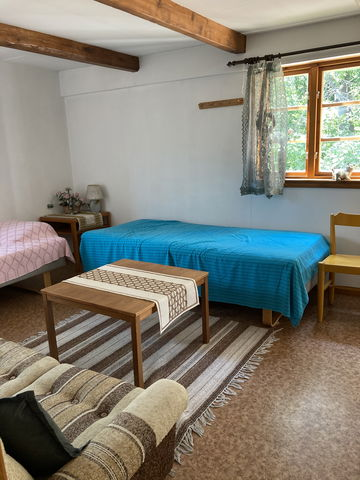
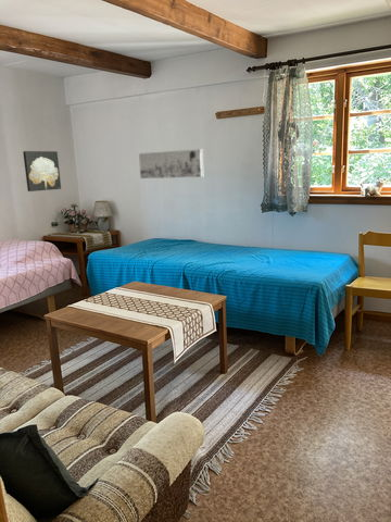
+ wall art [138,148,204,179]
+ wall art [22,150,62,192]
